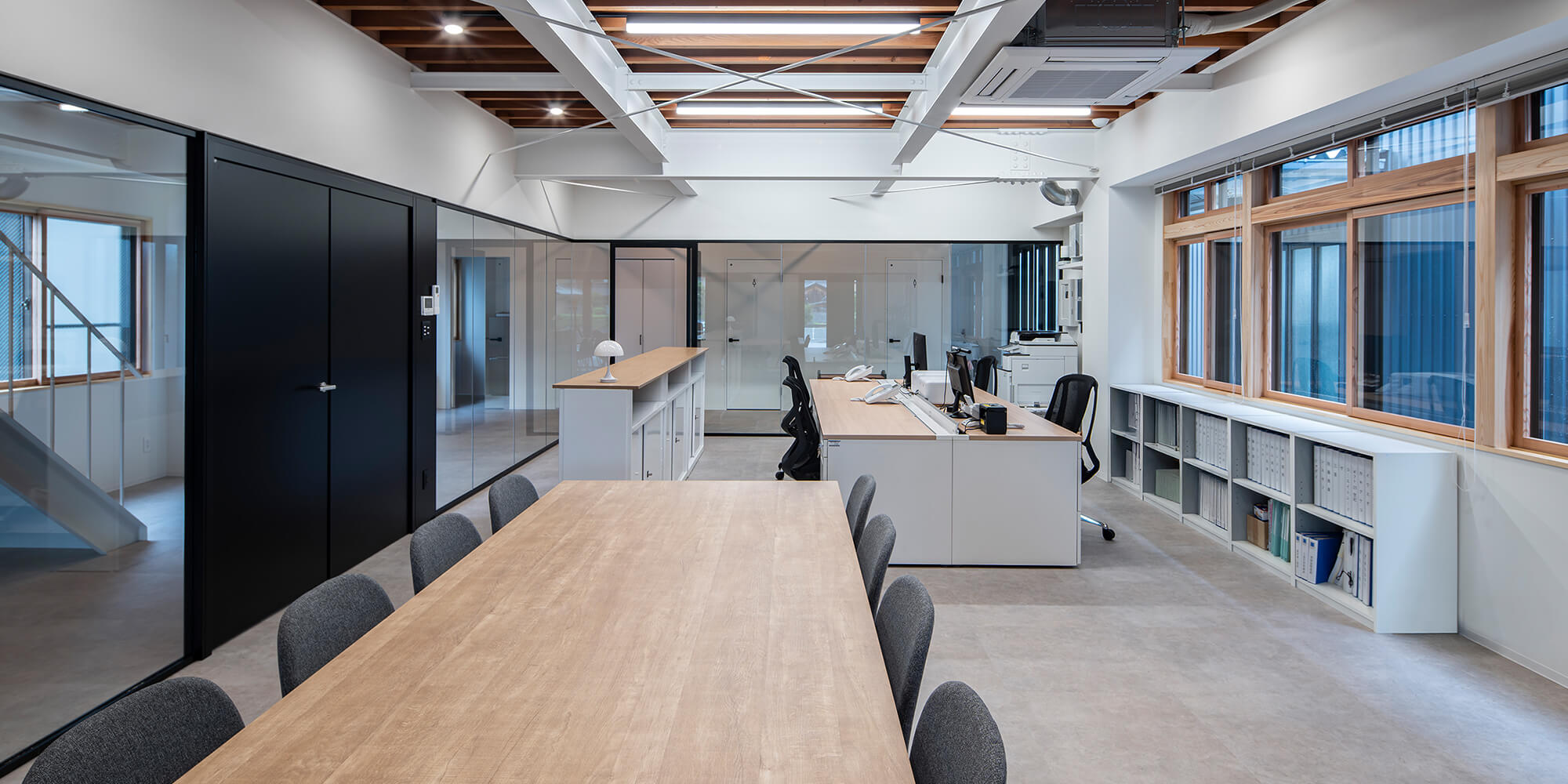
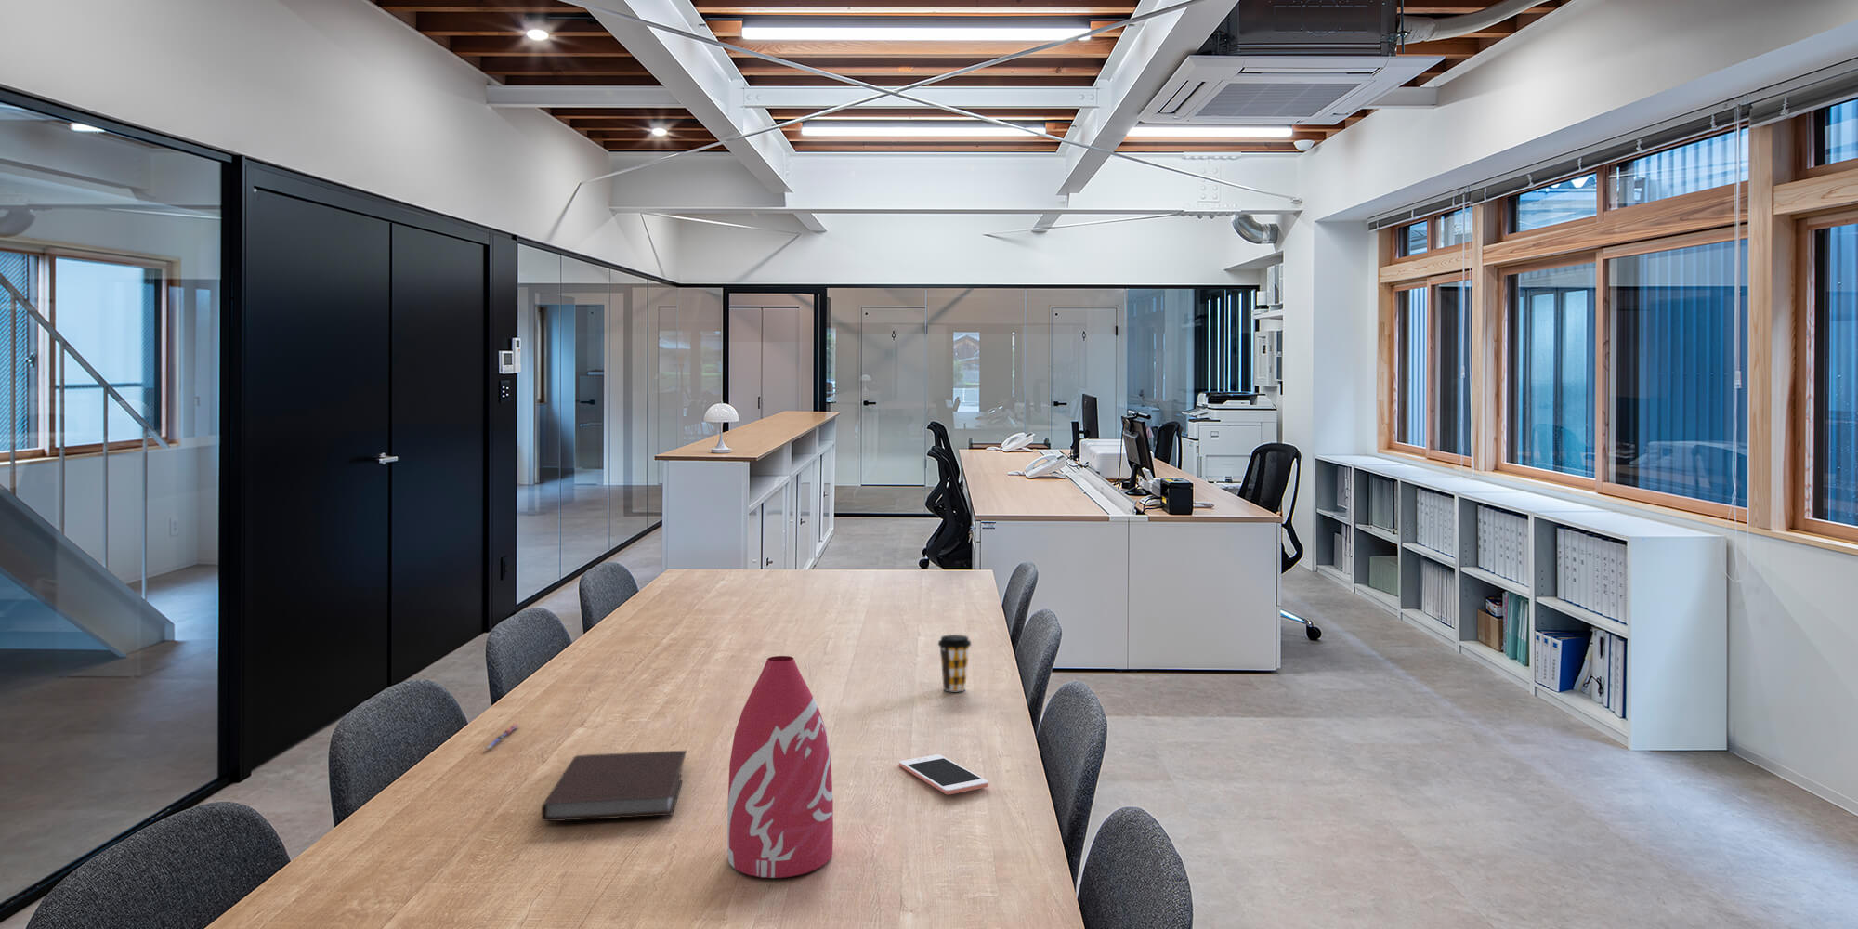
+ cell phone [898,754,989,795]
+ pen [485,723,519,750]
+ coffee cup [937,634,972,692]
+ bottle [726,655,834,879]
+ notebook [540,750,687,822]
